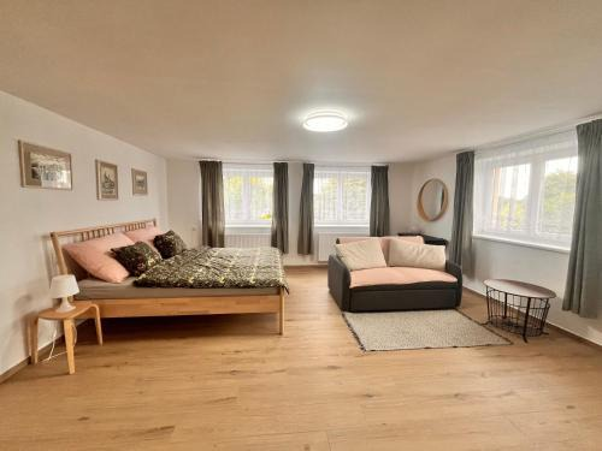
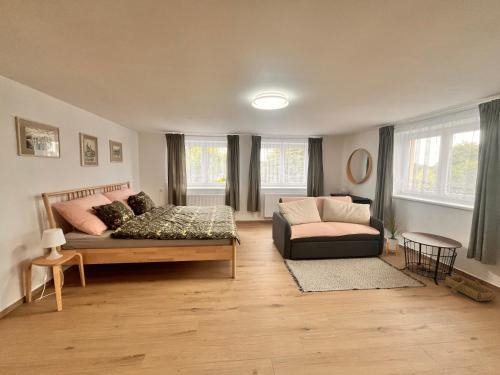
+ house plant [383,213,405,256]
+ wooden boat [444,275,497,302]
